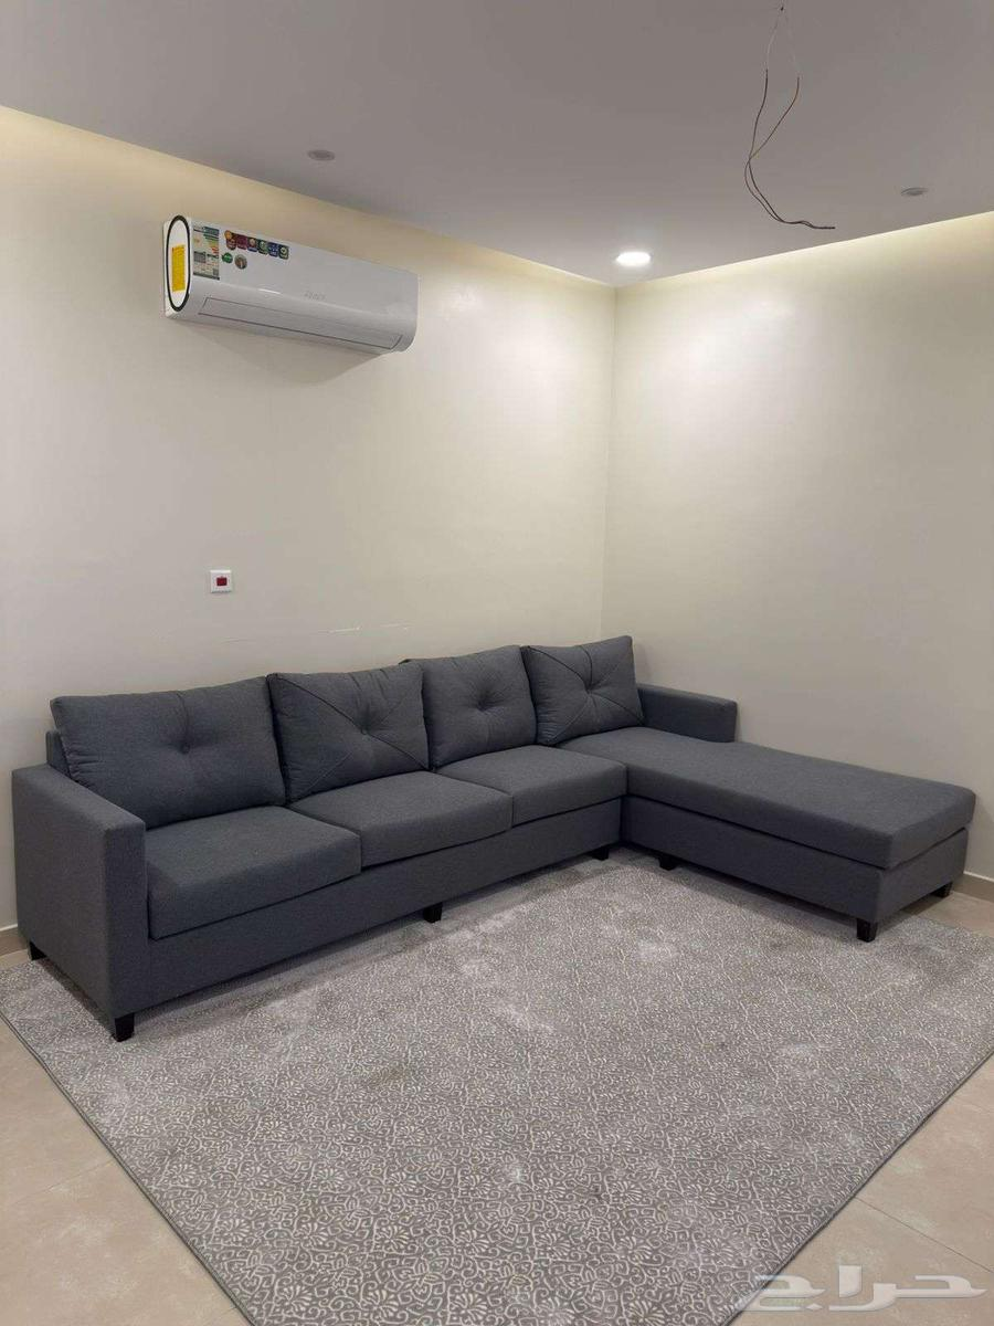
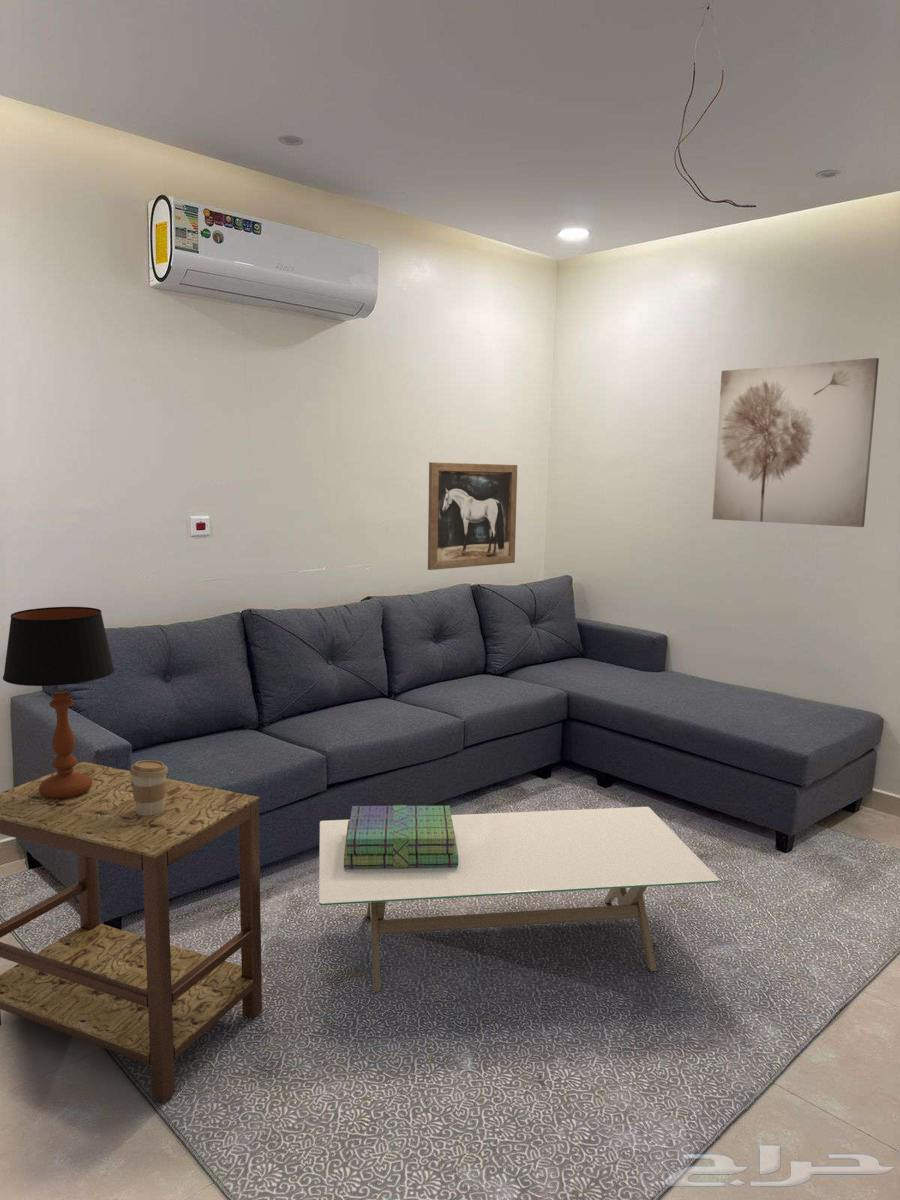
+ wall art [427,461,518,571]
+ coffee cup [129,759,169,816]
+ table lamp [2,606,116,799]
+ coffee table [318,806,720,992]
+ stack of books [344,804,458,868]
+ side table [0,761,263,1103]
+ wall art [712,357,880,528]
